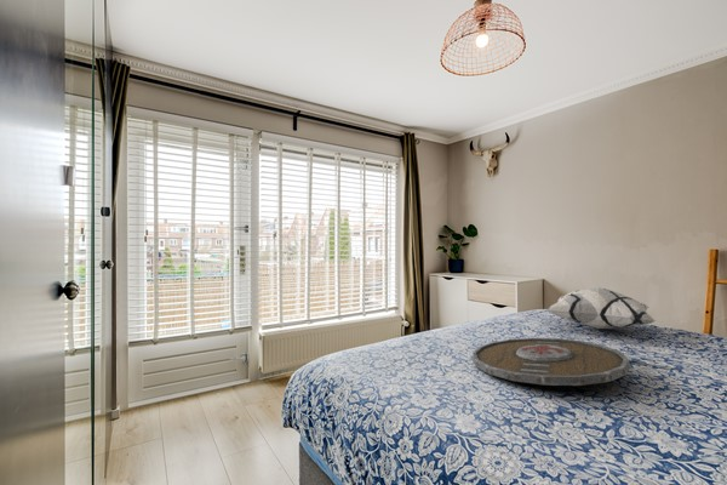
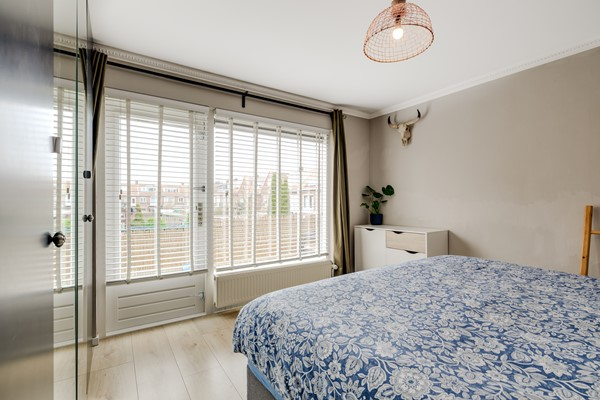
- serving tray [471,337,631,387]
- decorative pillow [545,286,657,330]
